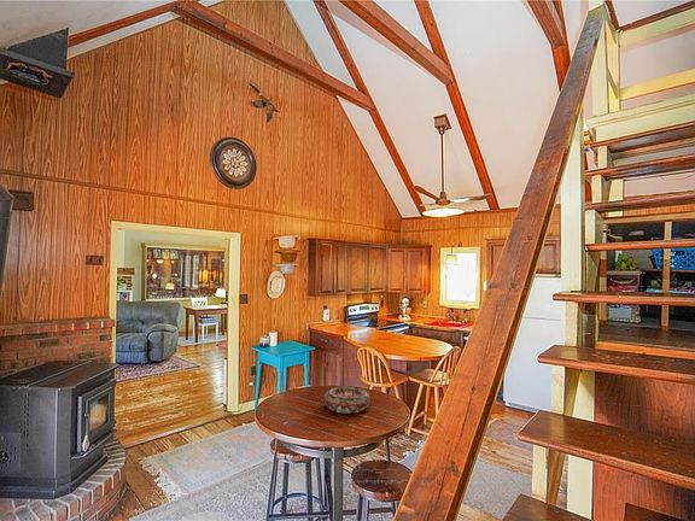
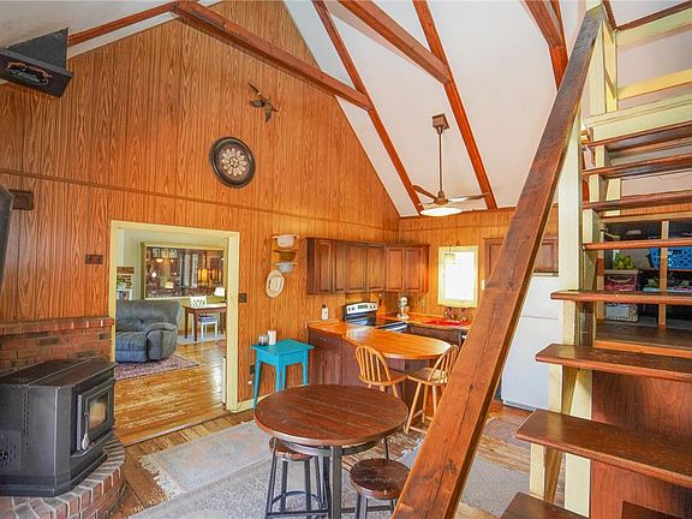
- decorative bowl [323,385,370,415]
